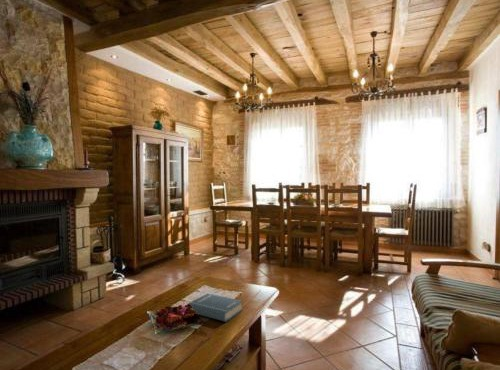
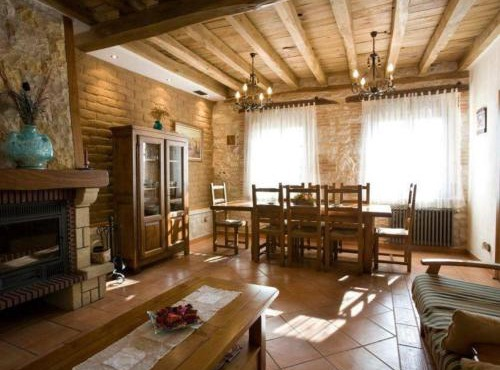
- book [187,292,243,323]
